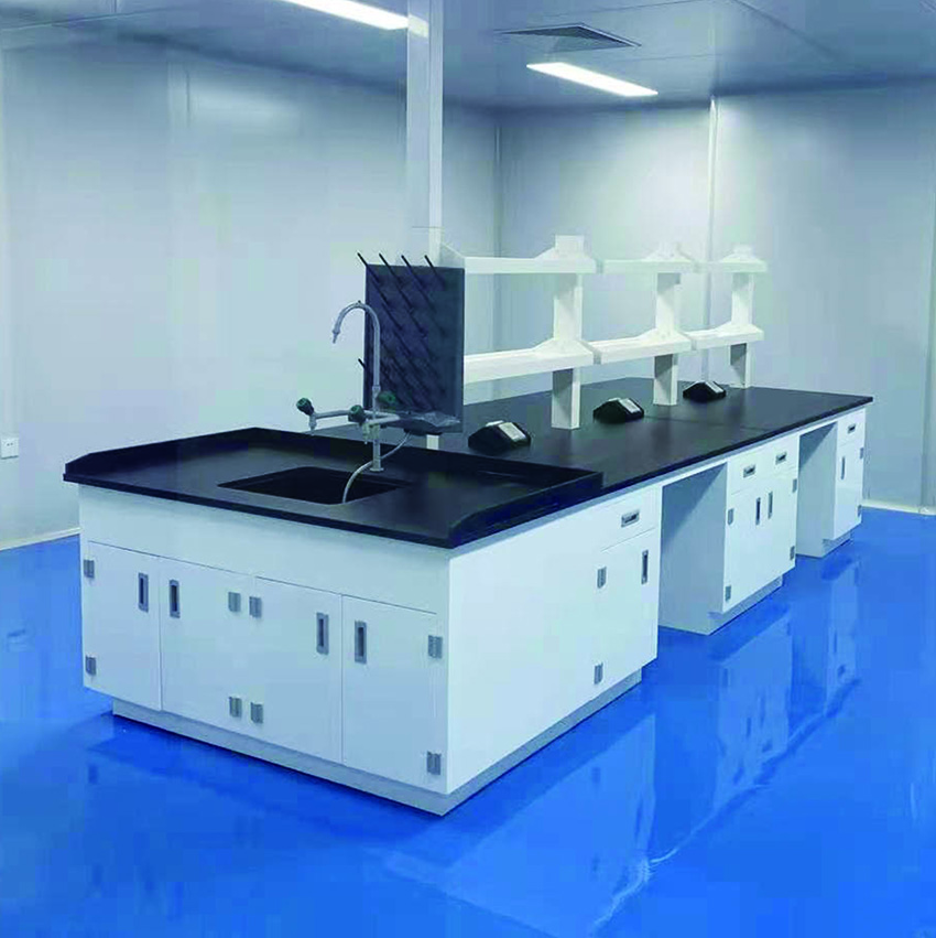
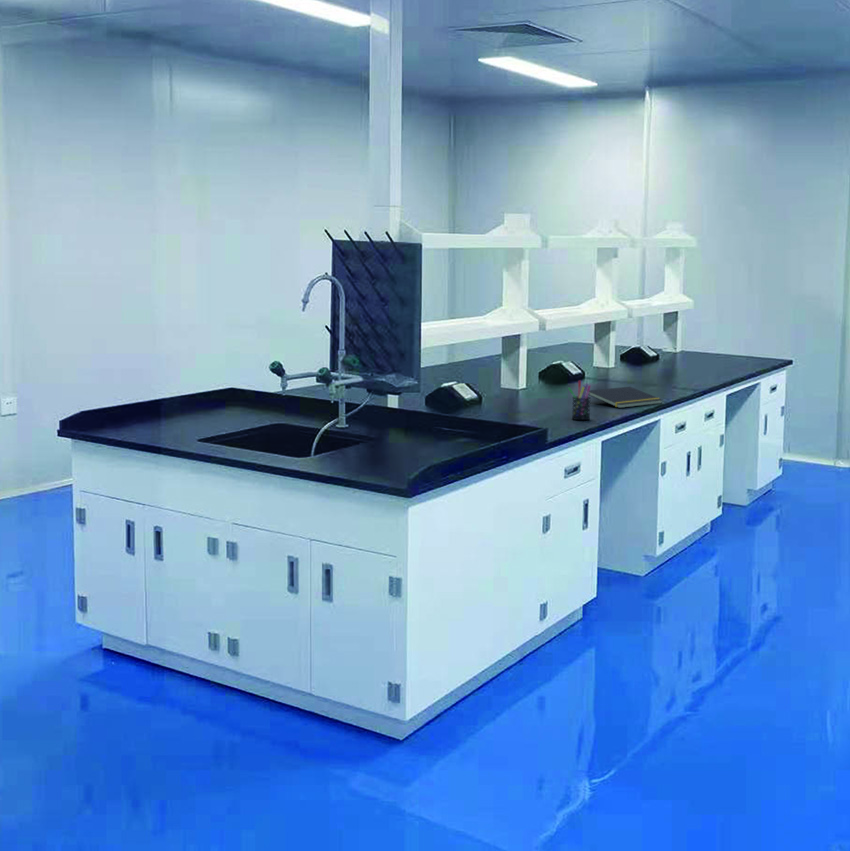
+ pen holder [567,380,592,421]
+ notepad [586,386,663,409]
